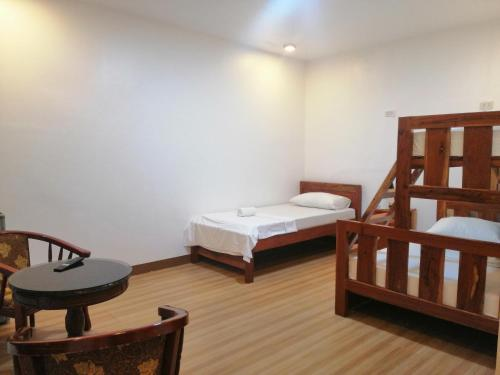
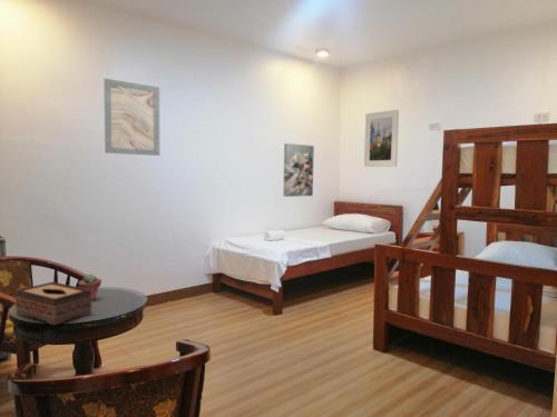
+ wall art [102,77,160,157]
+ wall art [282,142,315,198]
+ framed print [363,109,400,168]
+ potted succulent [77,272,101,301]
+ tissue box [14,281,92,326]
